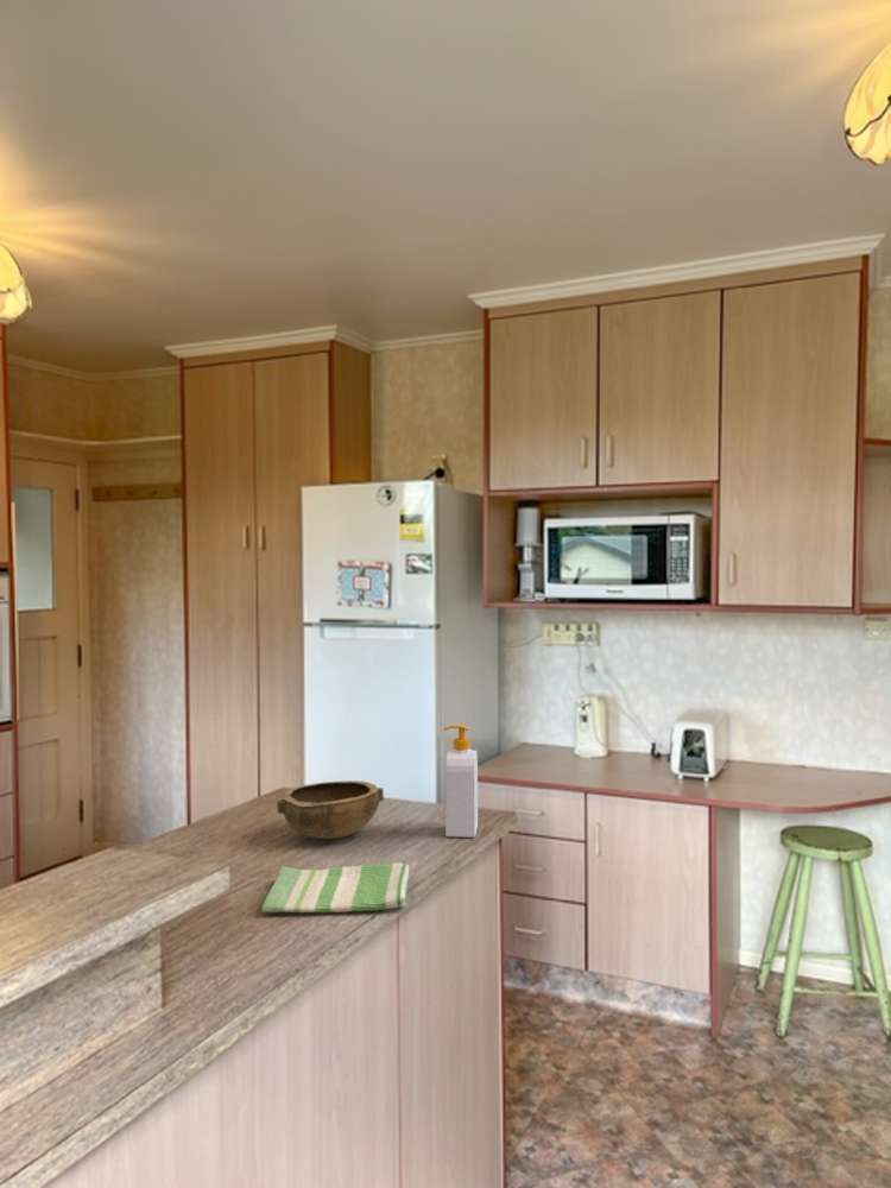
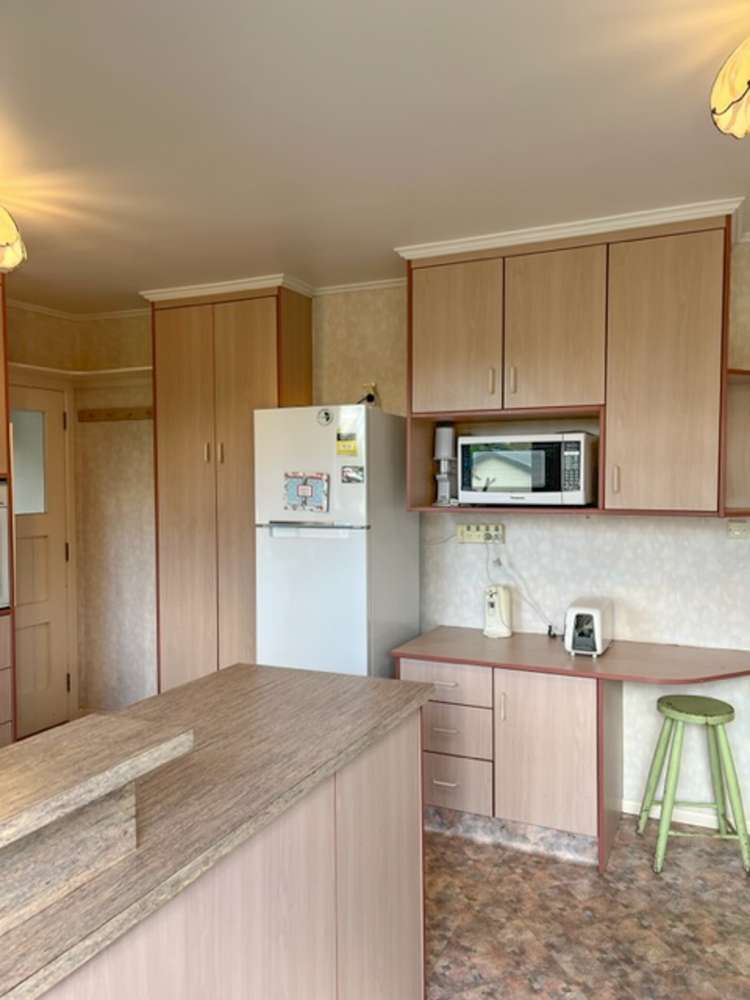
- bowl [276,779,385,840]
- soap bottle [443,723,479,839]
- dish towel [261,861,410,914]
